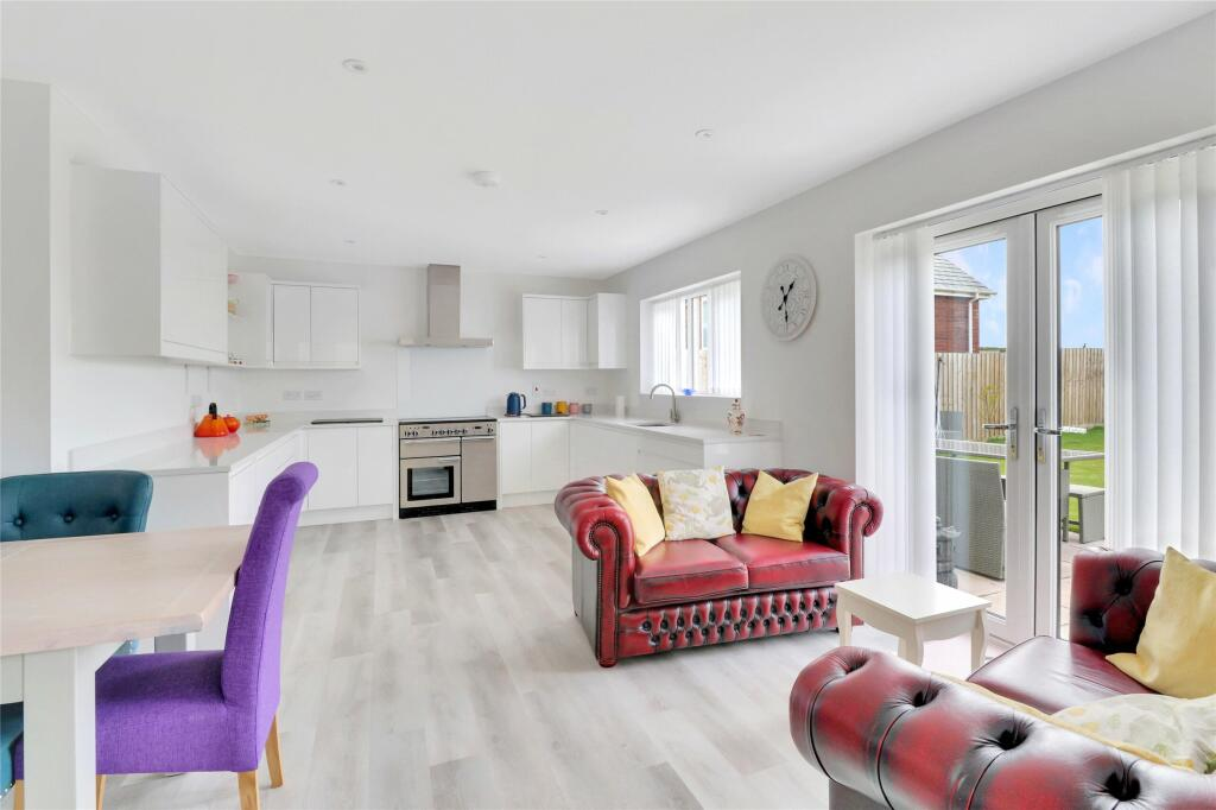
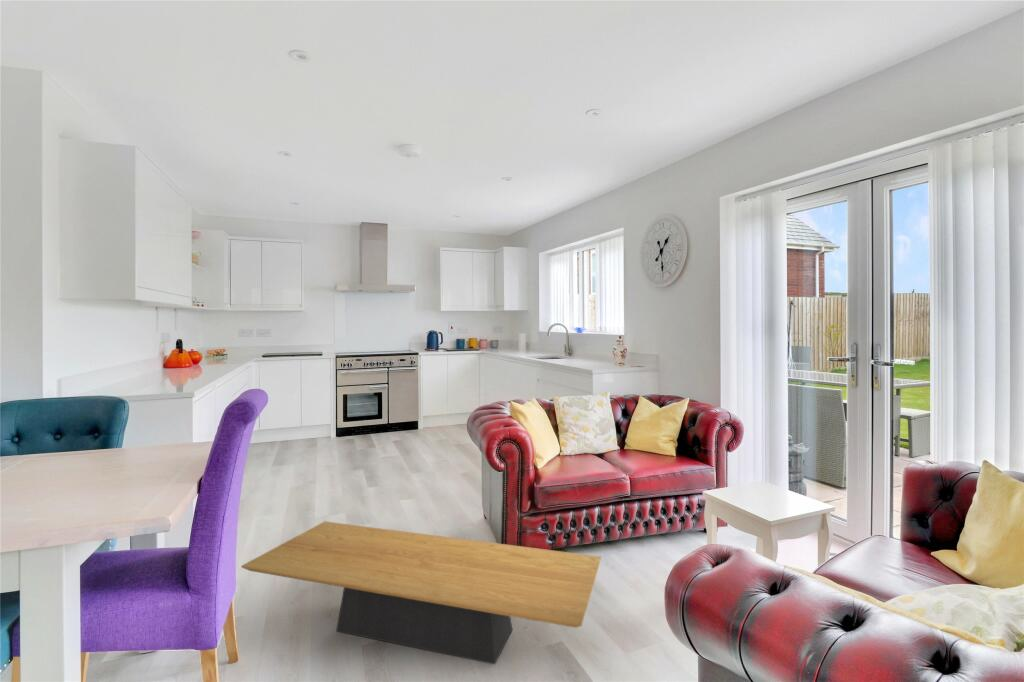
+ coffee table [241,520,602,665]
